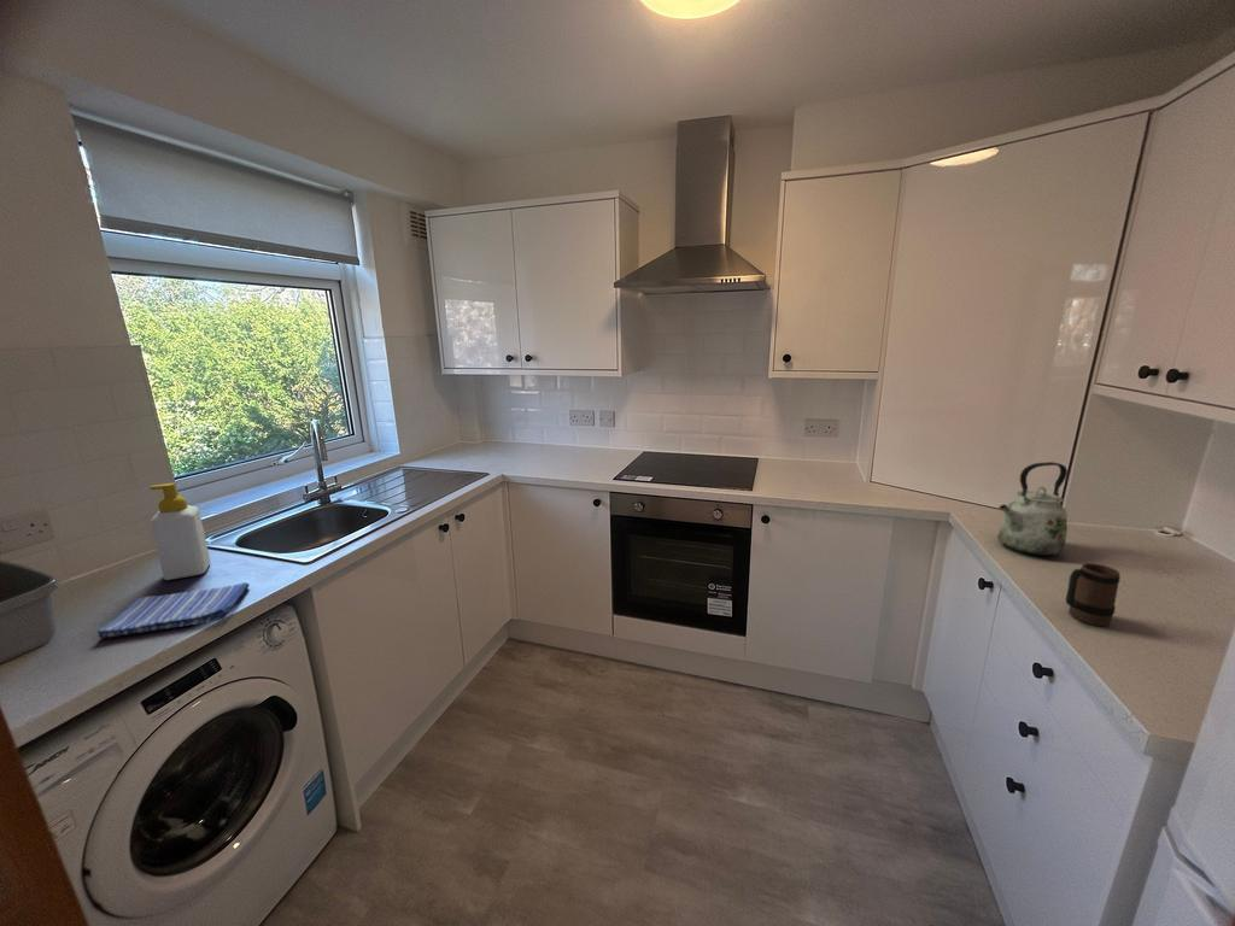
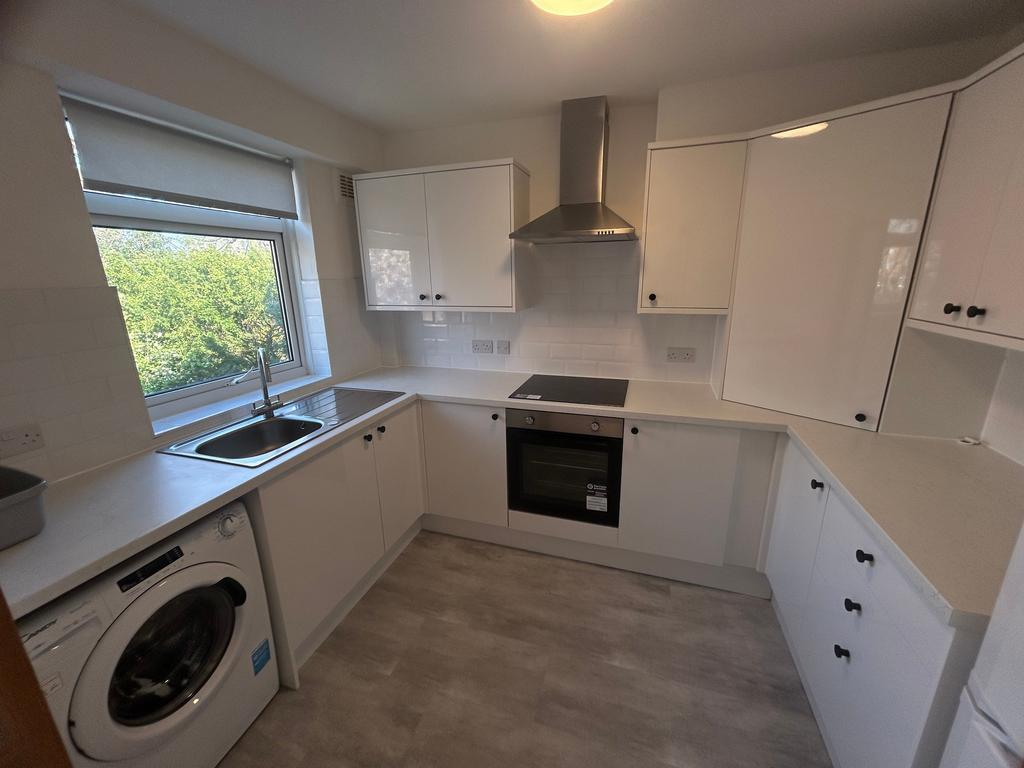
- kettle [997,461,1069,557]
- mug [1065,562,1122,627]
- soap bottle [150,482,211,581]
- dish towel [95,581,251,640]
